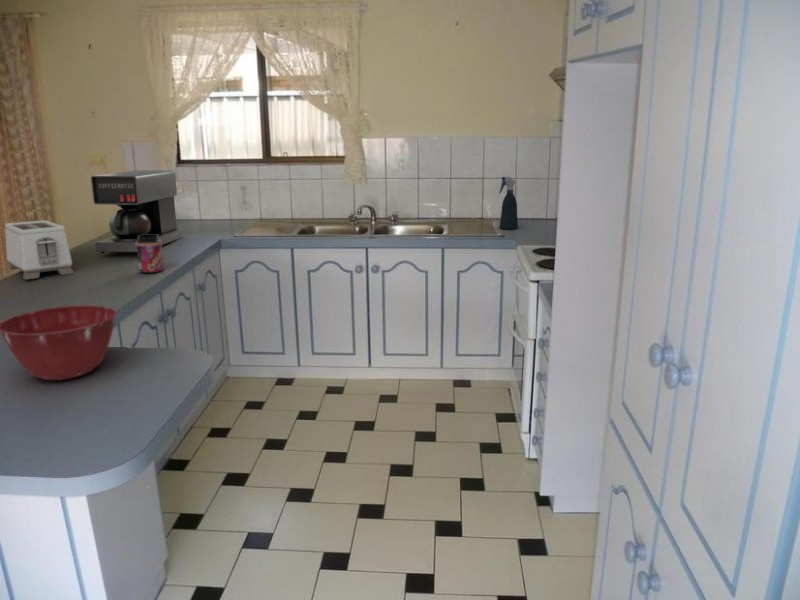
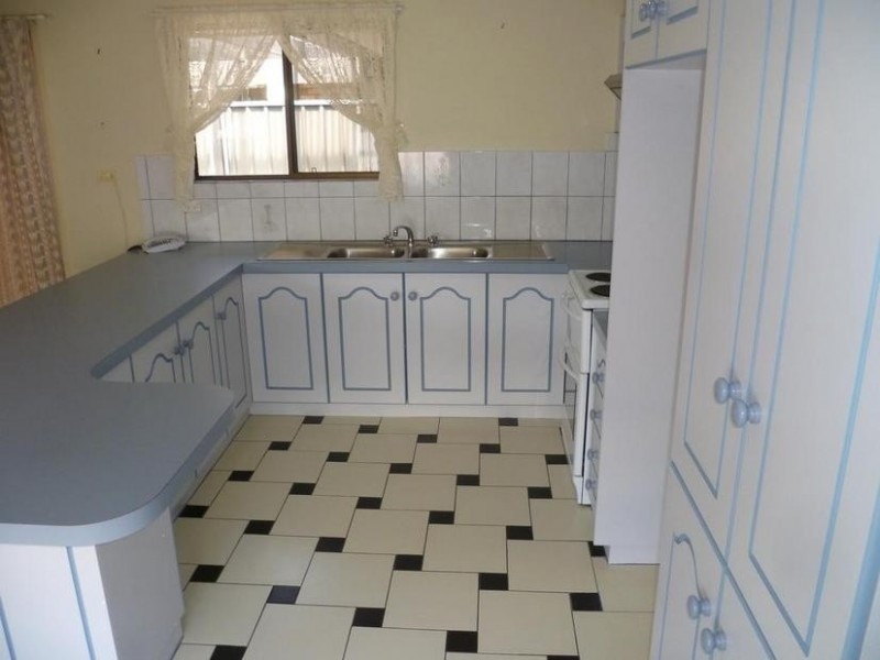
- spray bottle [498,176,519,230]
- coffee maker [90,169,183,255]
- mixing bowl [0,304,117,381]
- toaster [4,219,75,280]
- jar [136,234,165,274]
